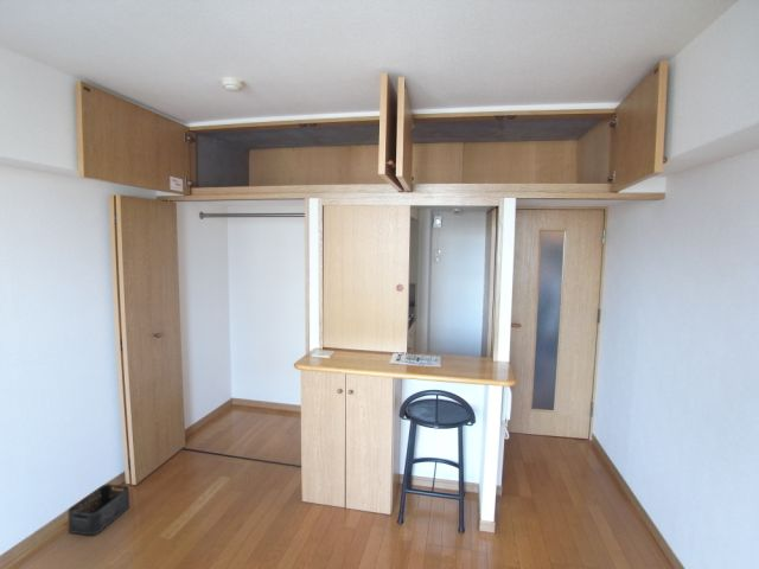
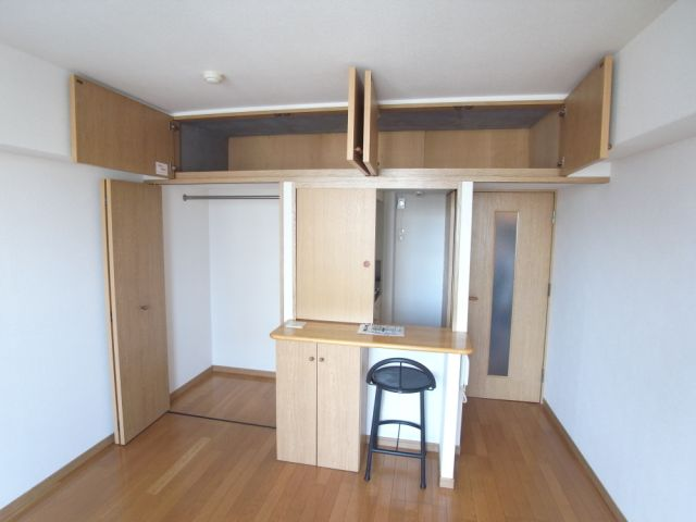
- storage bin [66,482,130,537]
